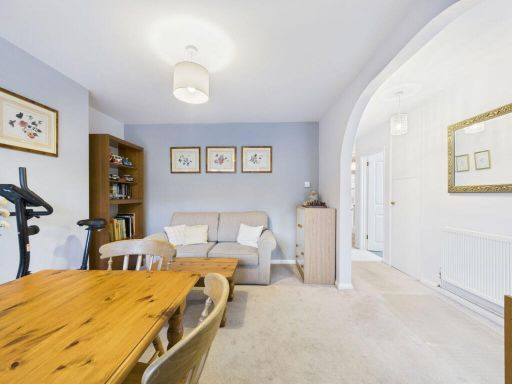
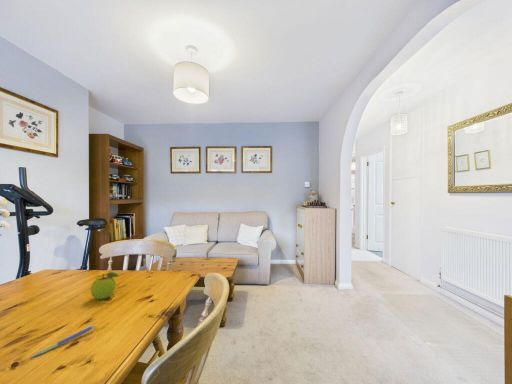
+ pen [29,324,96,359]
+ fruit [90,271,120,301]
